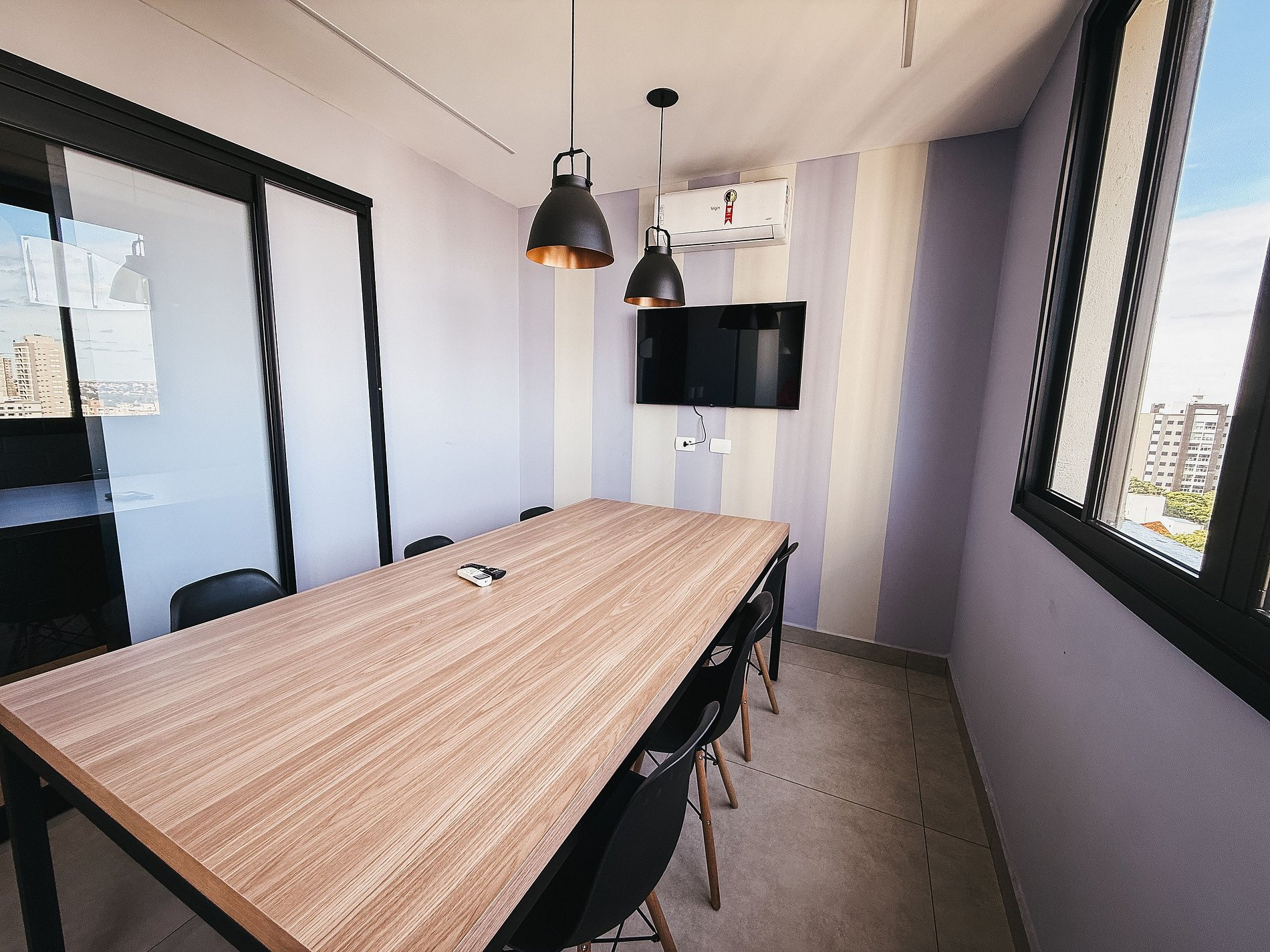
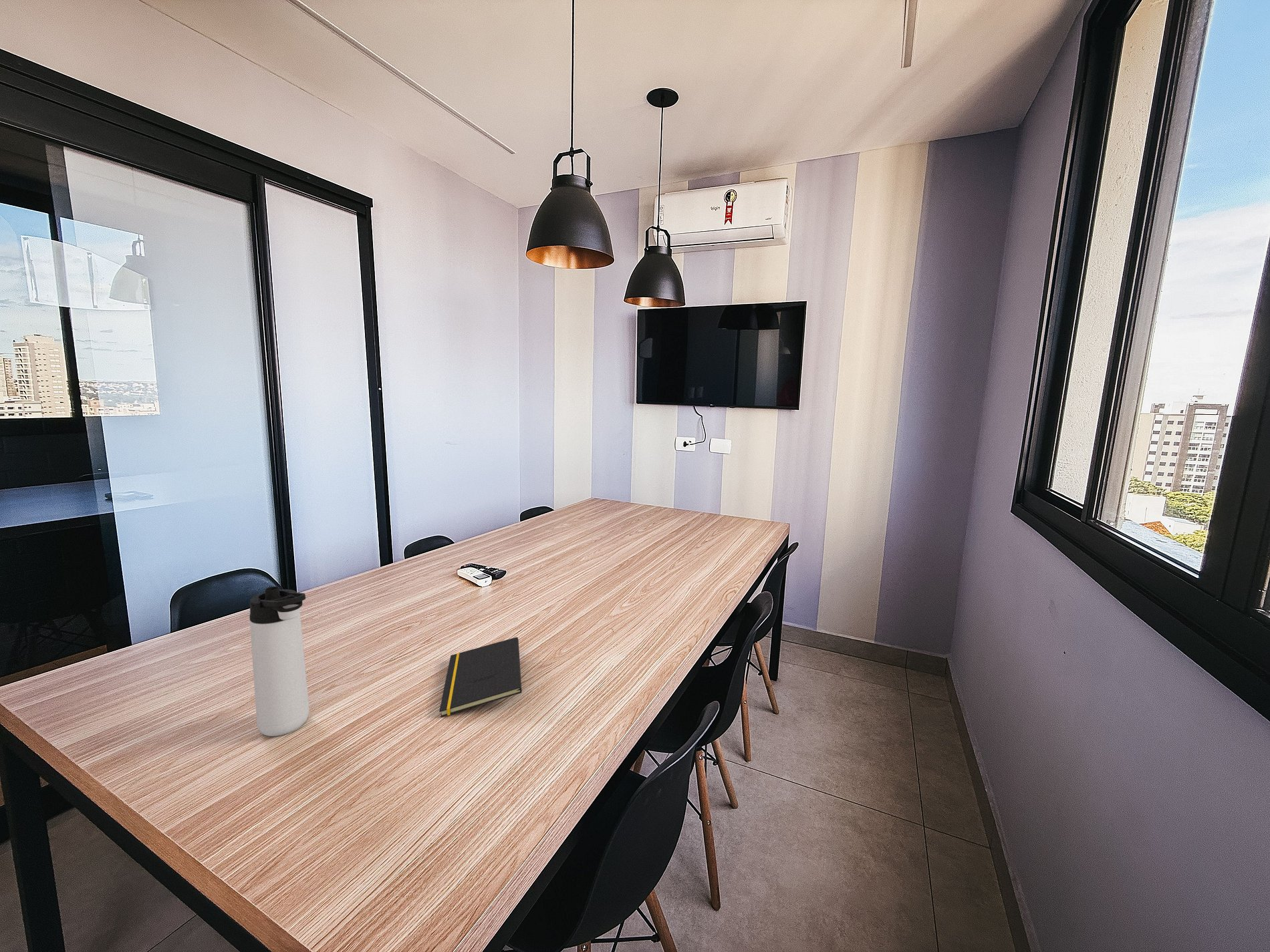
+ notepad [438,637,522,718]
+ thermos bottle [249,586,310,737]
